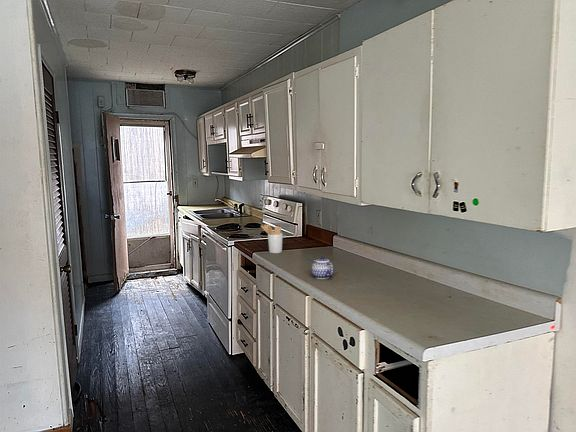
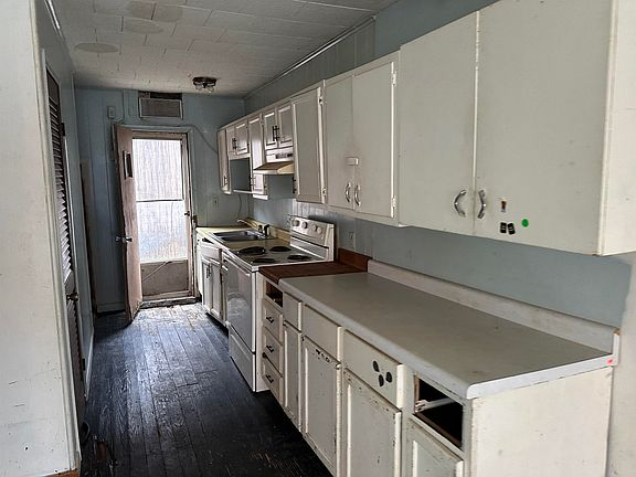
- teapot [311,255,334,280]
- utensil holder [260,223,284,254]
